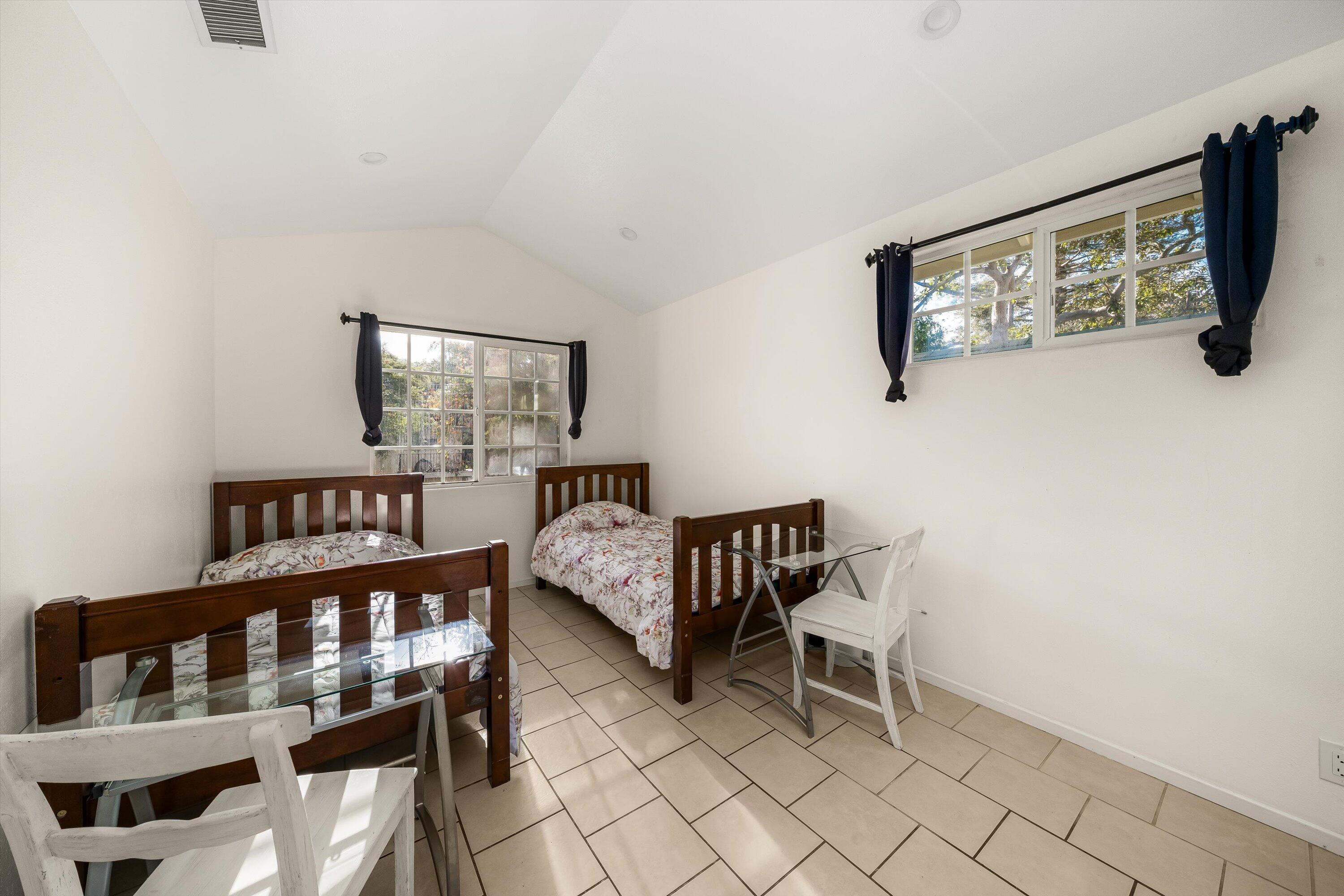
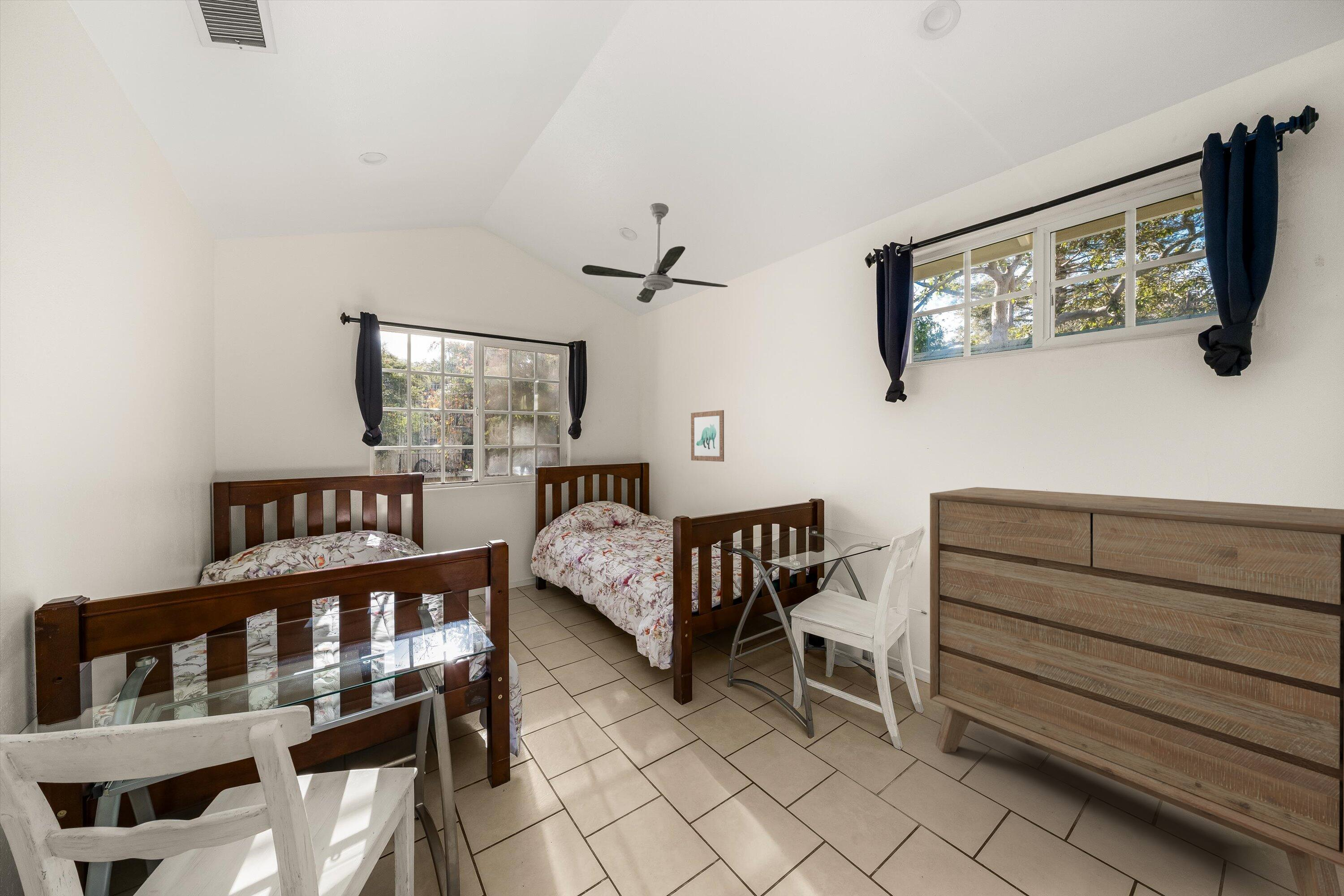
+ wall art [690,410,724,462]
+ ceiling fan [582,202,728,303]
+ dresser [930,487,1344,896]
